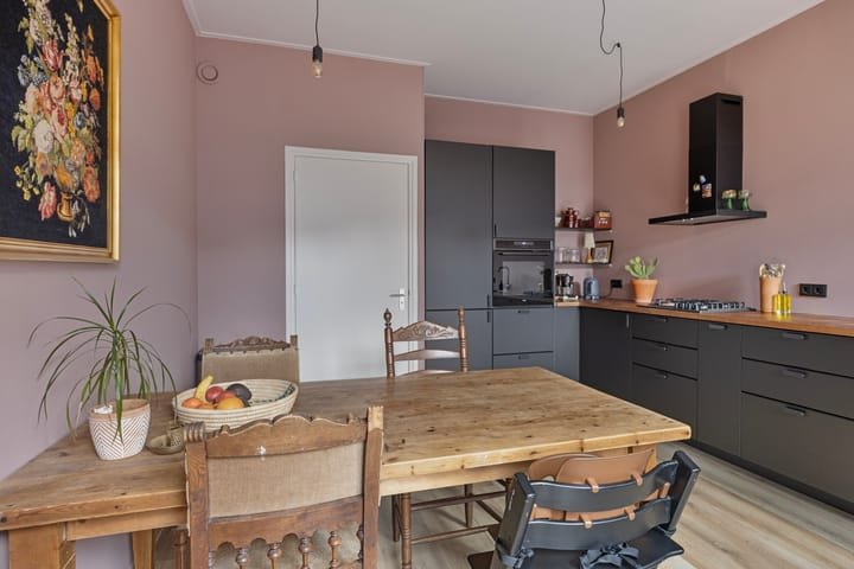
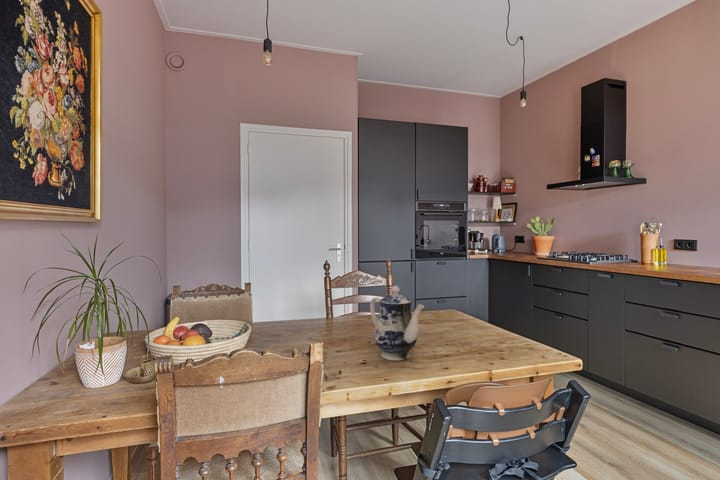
+ teapot [369,285,425,361]
